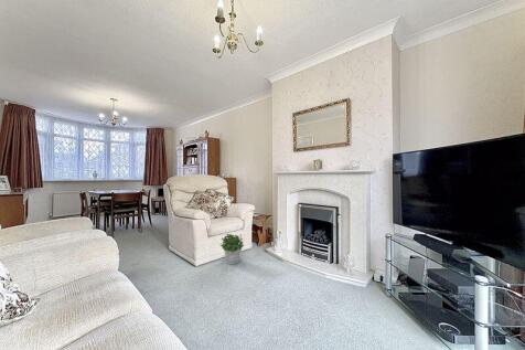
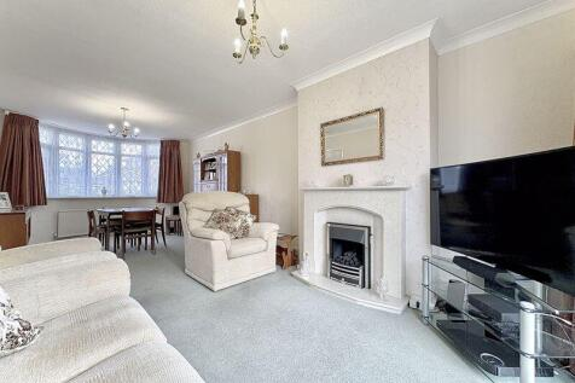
- potted plant [219,233,245,265]
